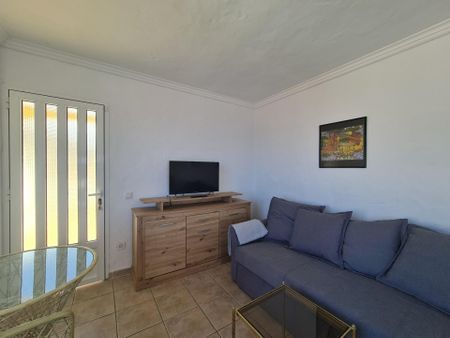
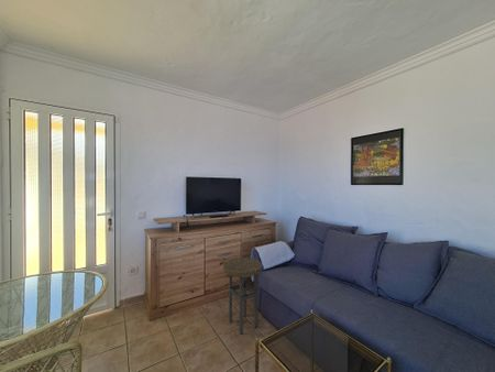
+ side table [222,256,263,336]
